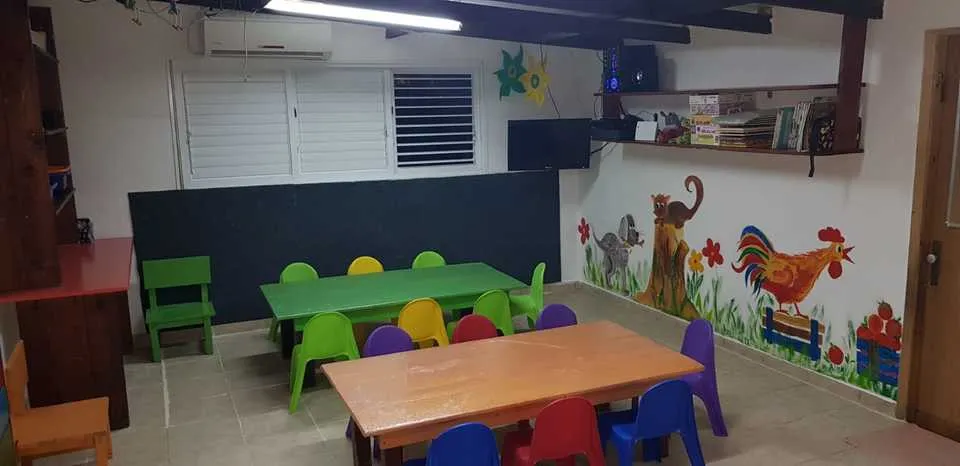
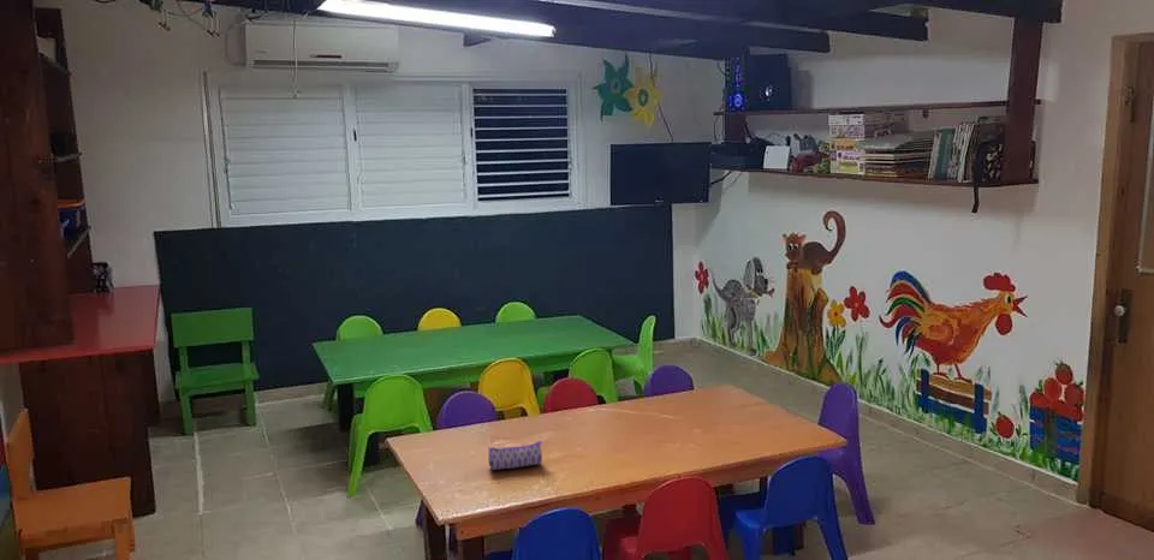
+ pencil case [487,440,545,471]
